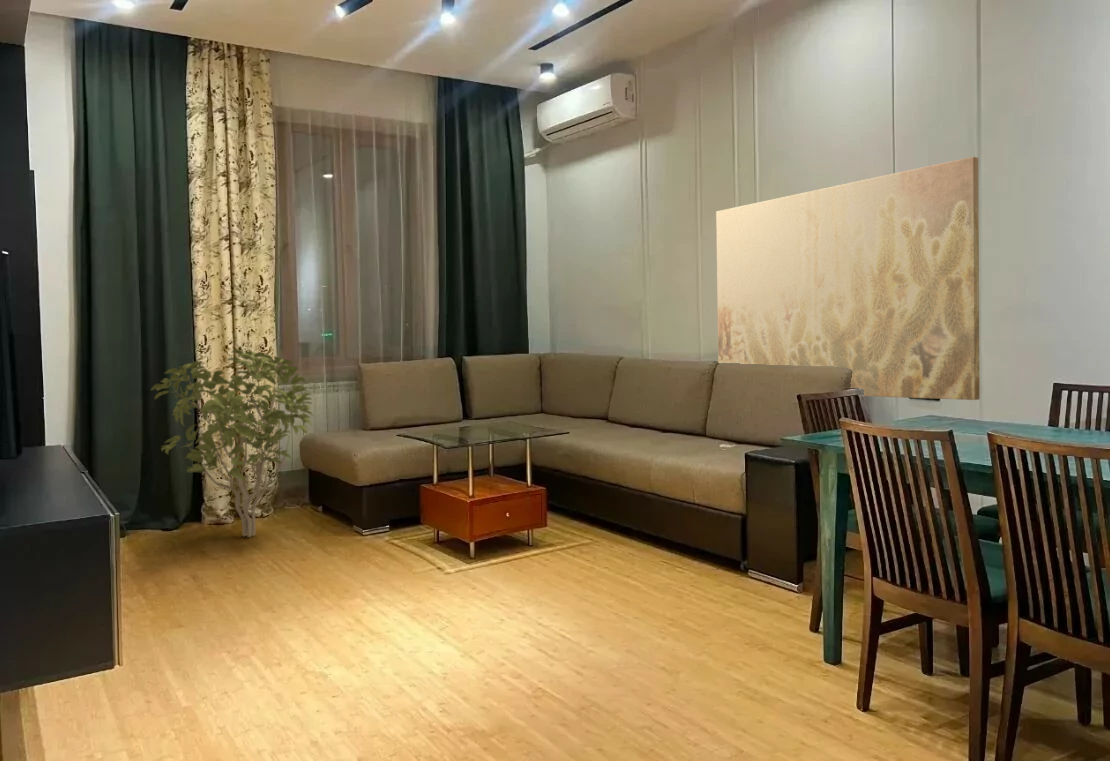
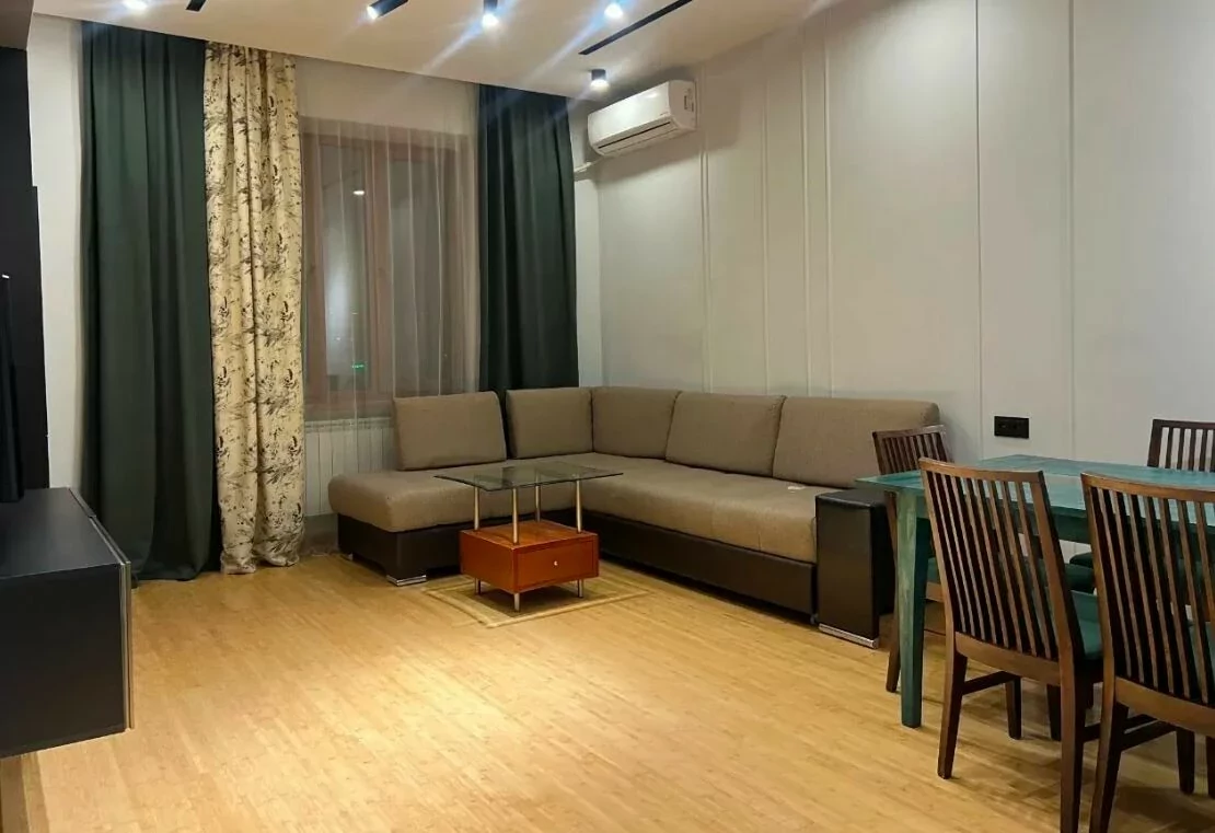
- wall art [715,156,981,401]
- shrub [150,349,314,538]
